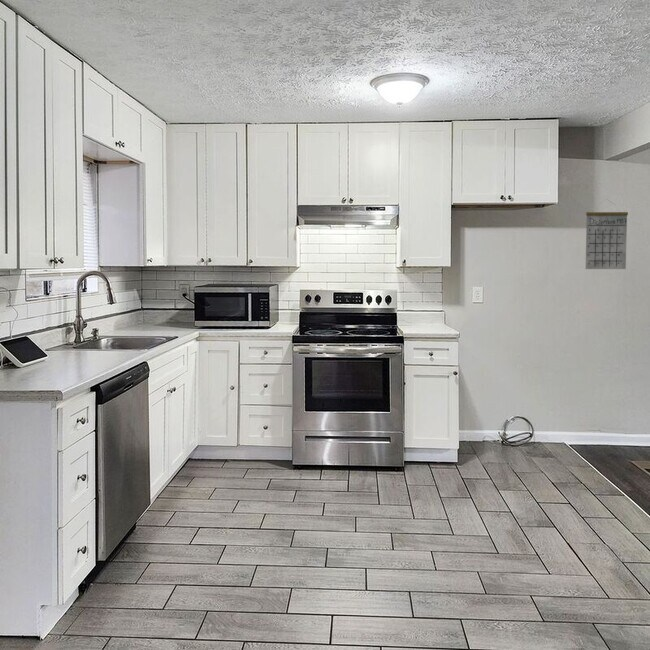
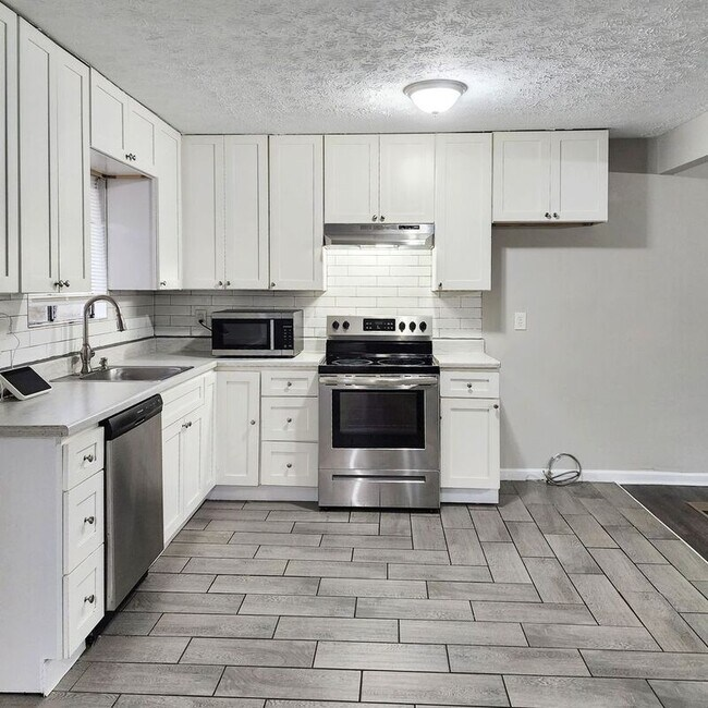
- calendar [585,198,629,270]
